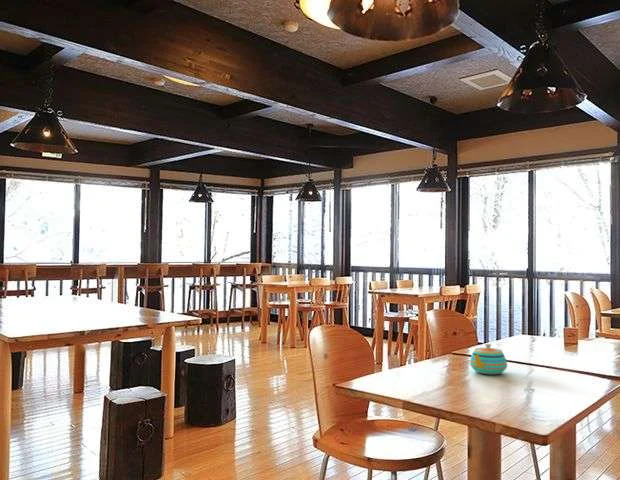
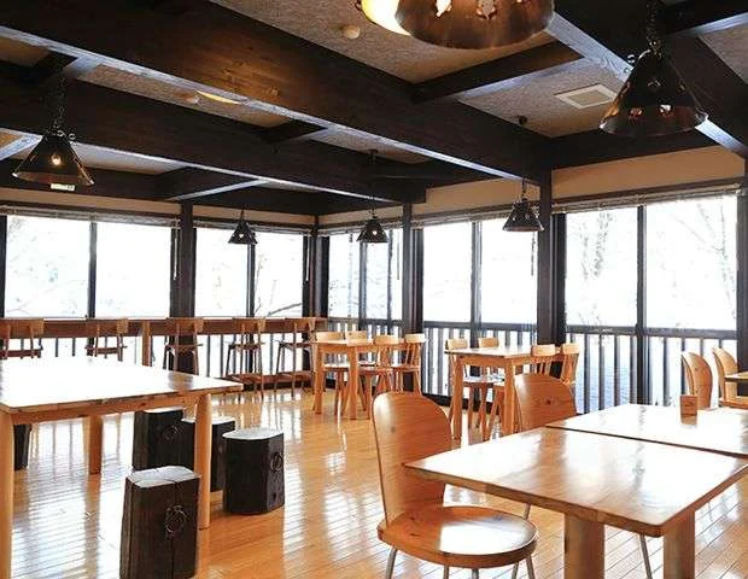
- teapot [469,343,508,375]
